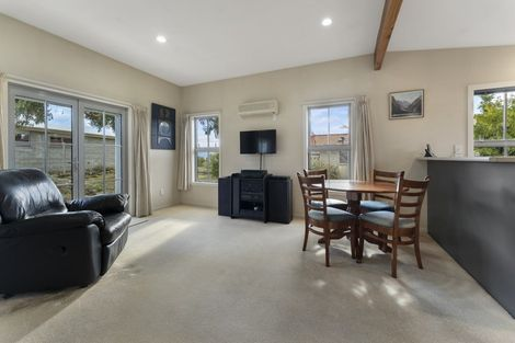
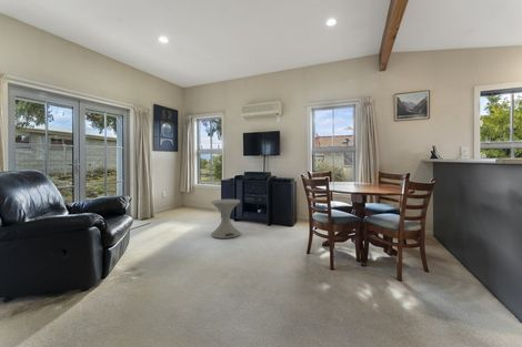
+ side table [210,198,241,239]
